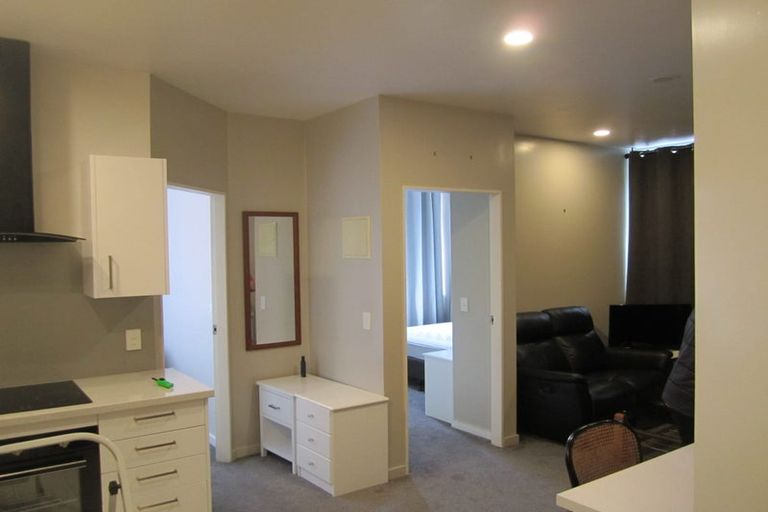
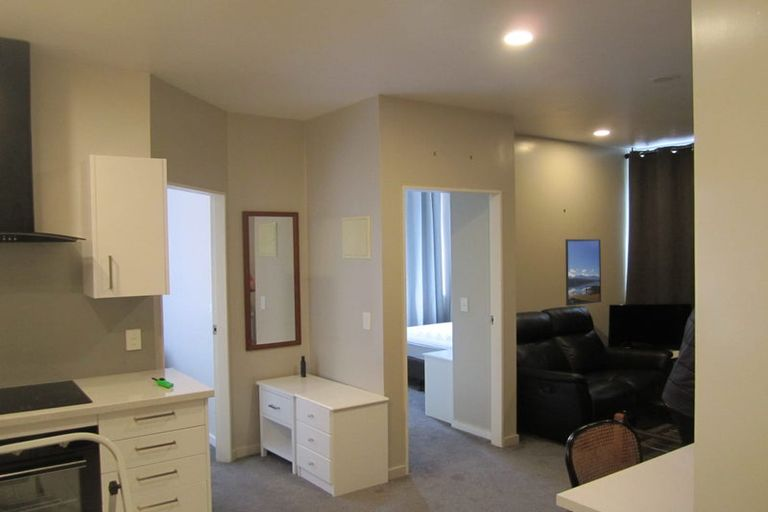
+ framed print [564,238,602,307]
